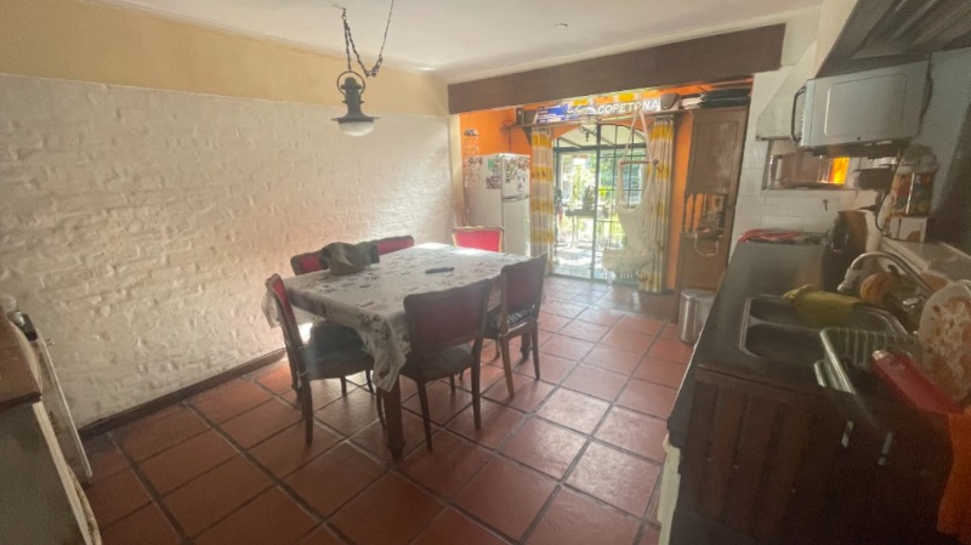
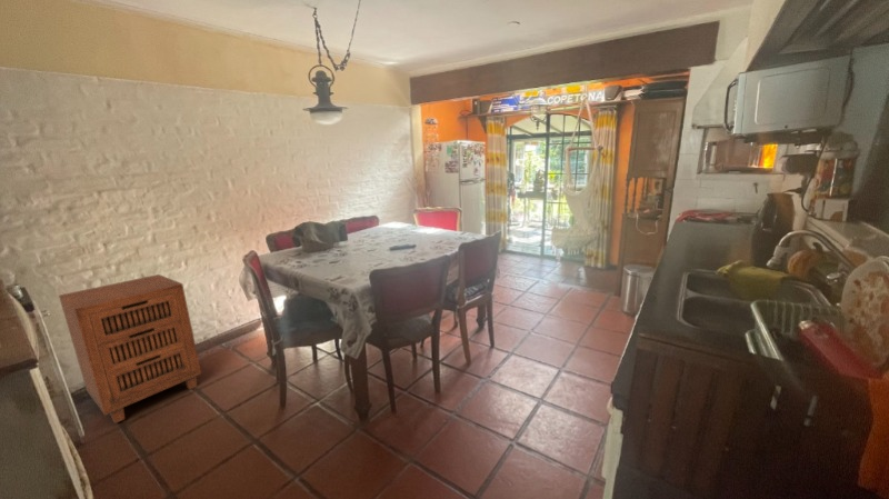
+ cabinet [58,273,202,425]
